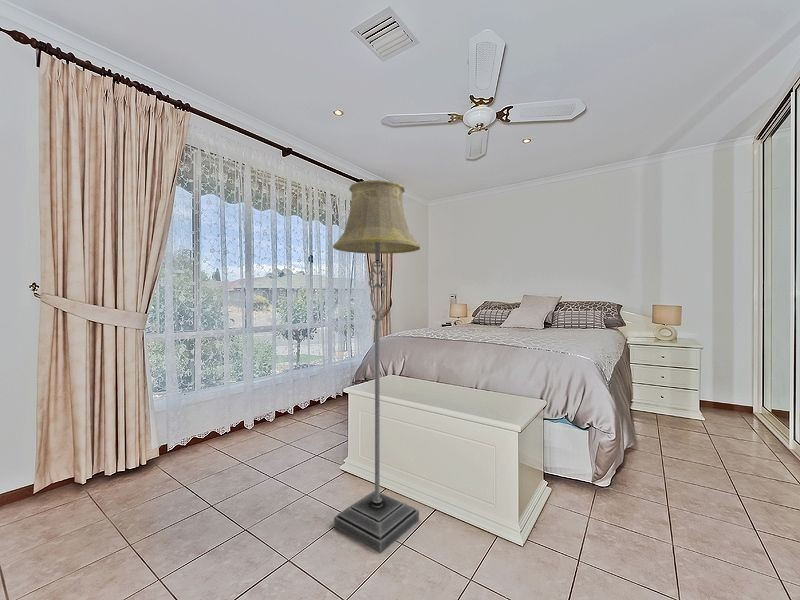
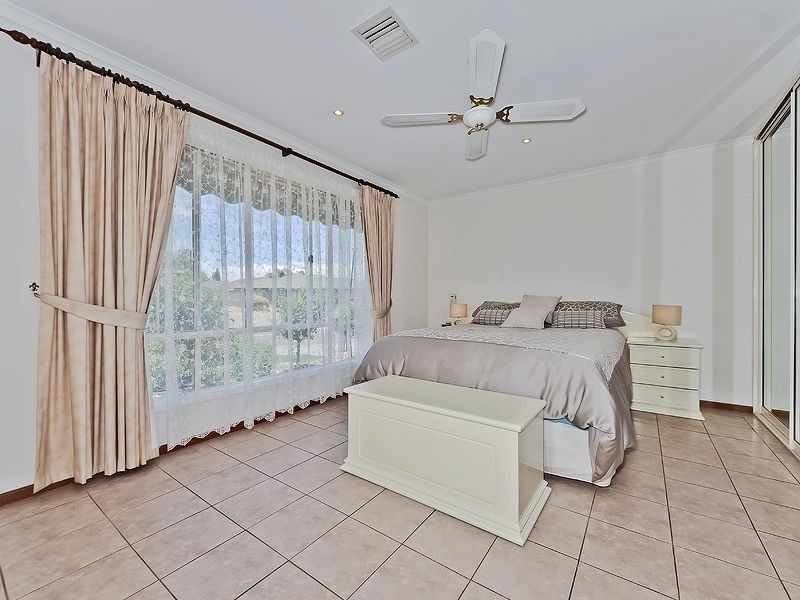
- floor lamp [332,179,421,554]
